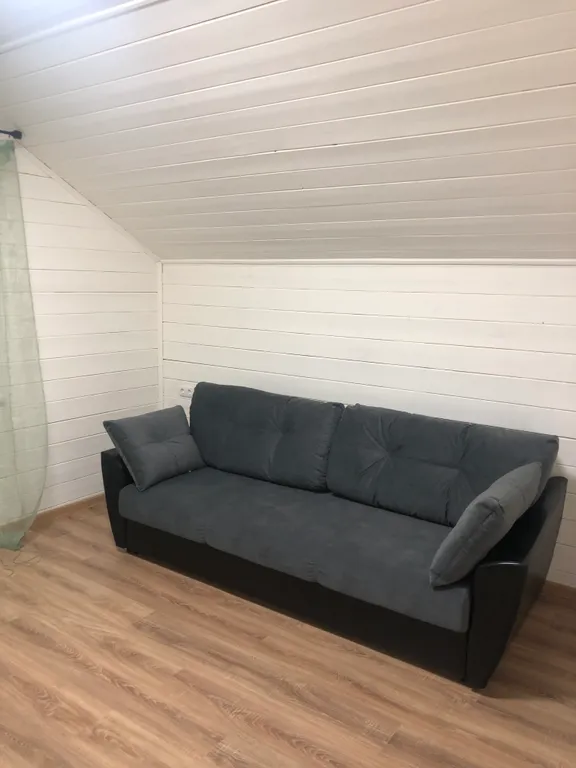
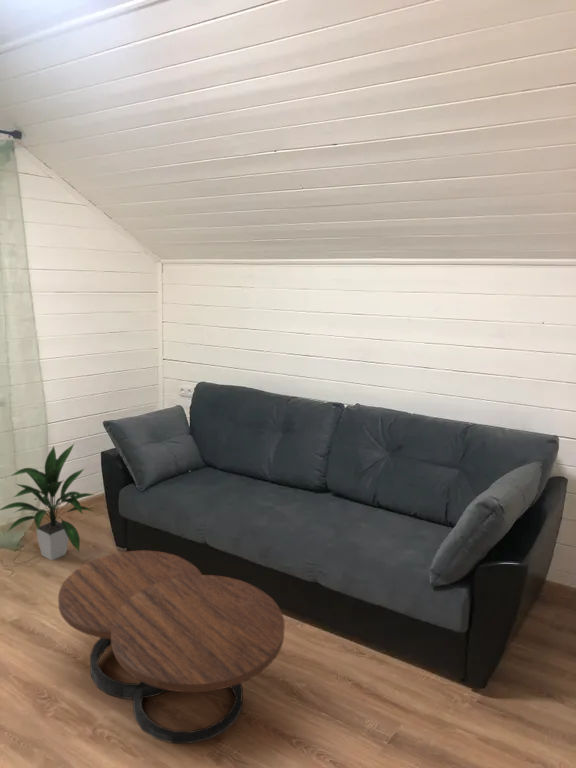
+ coffee table [57,550,286,744]
+ indoor plant [0,443,95,561]
